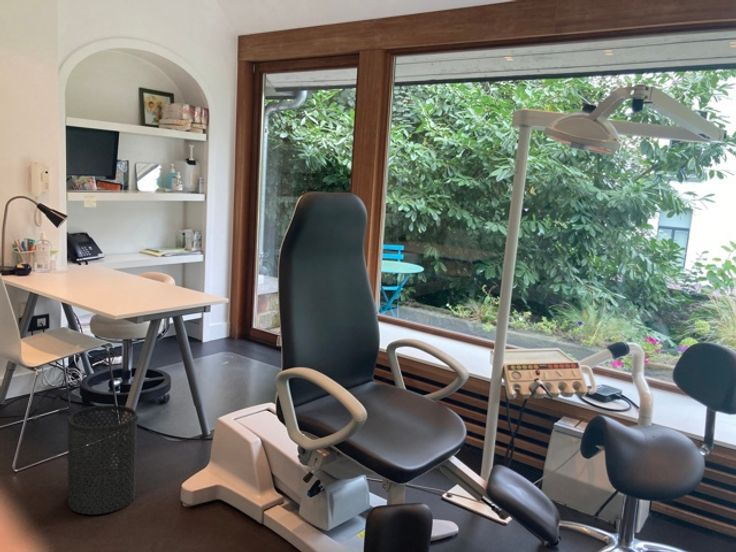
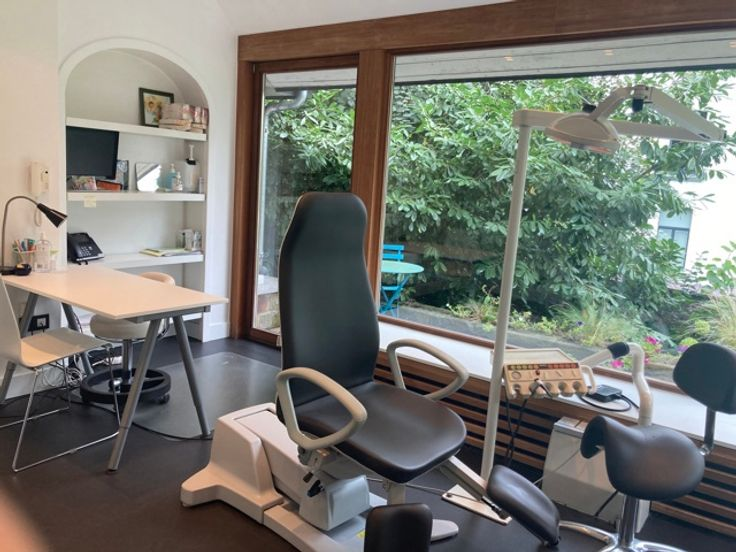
- trash can [65,404,140,515]
